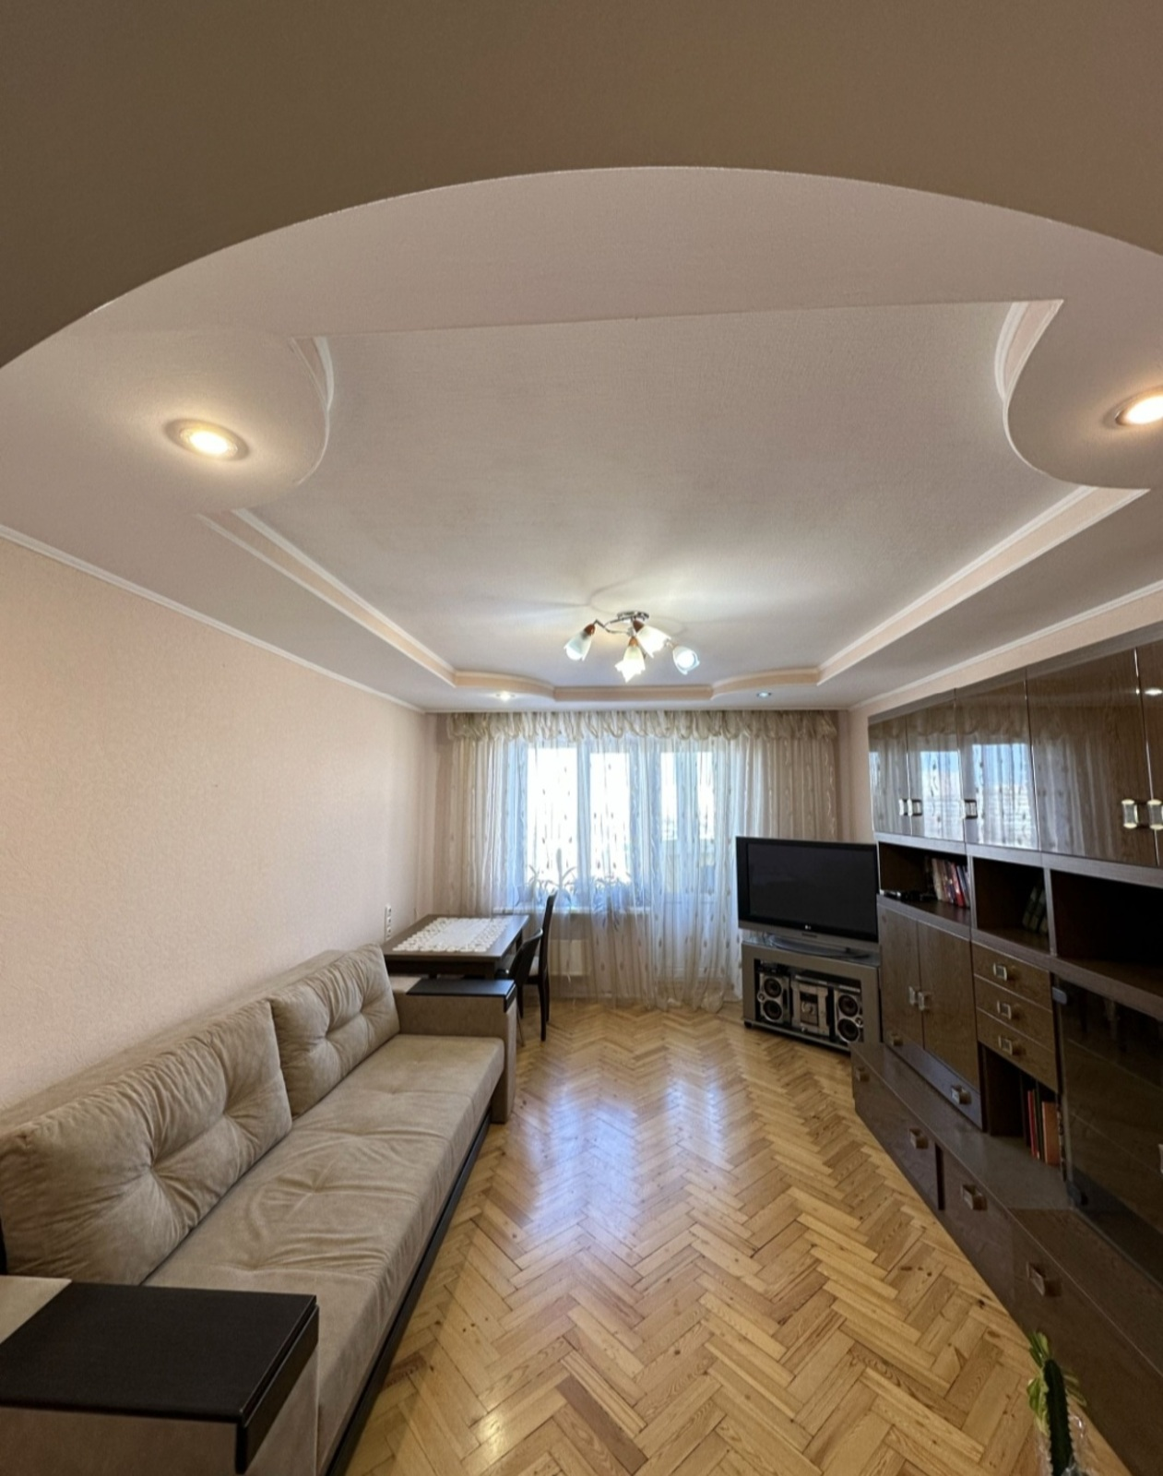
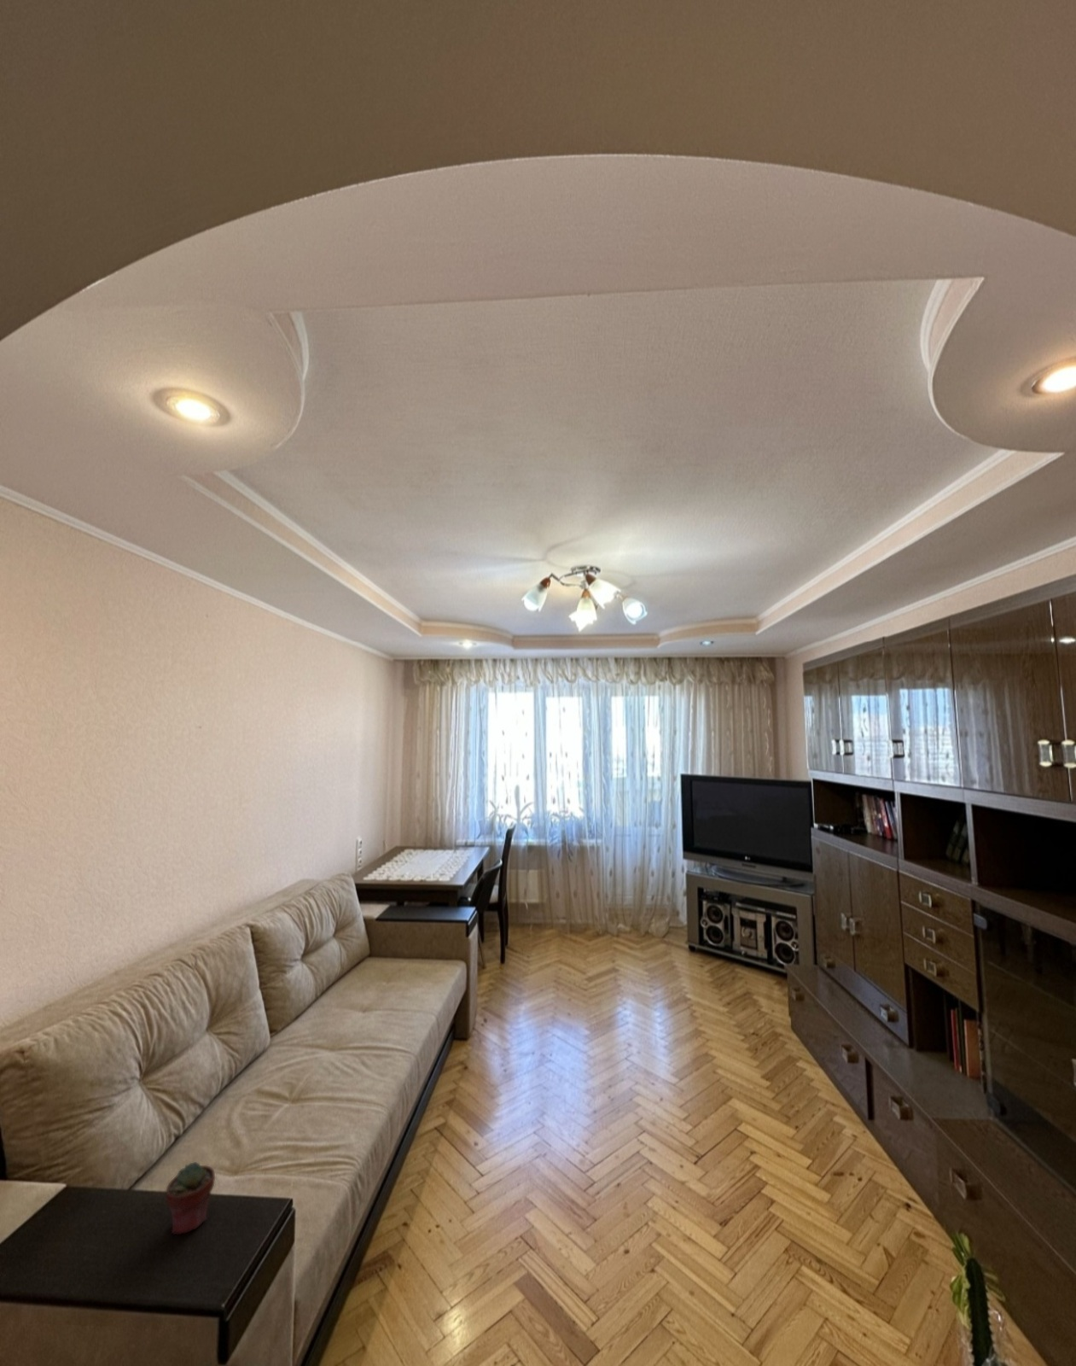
+ potted succulent [165,1161,216,1235]
